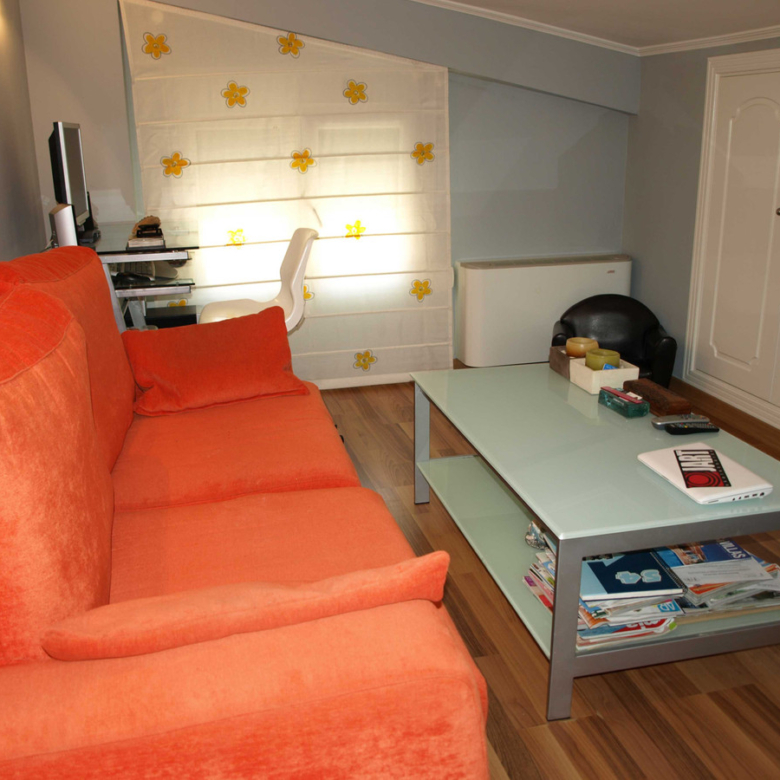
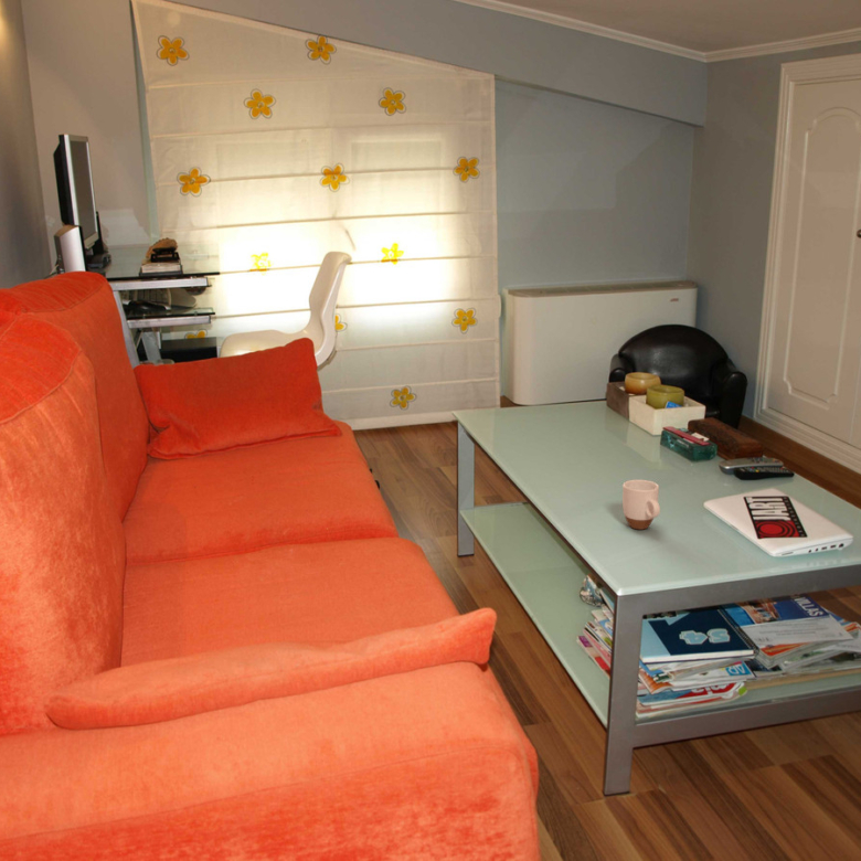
+ mug [621,479,661,531]
